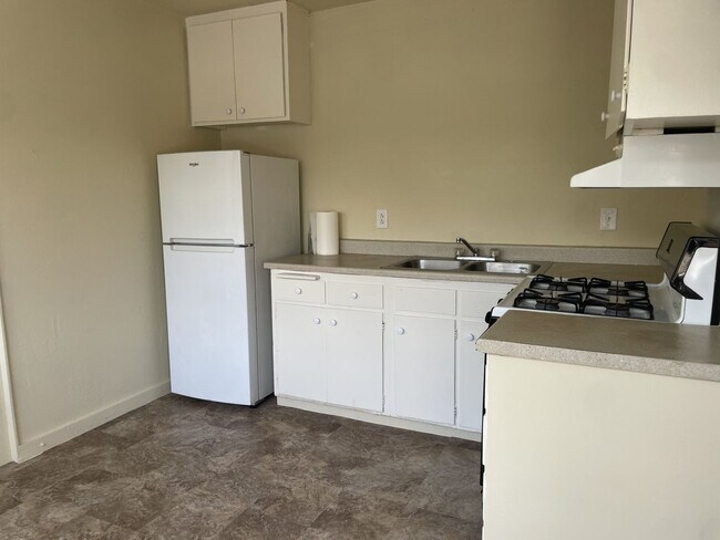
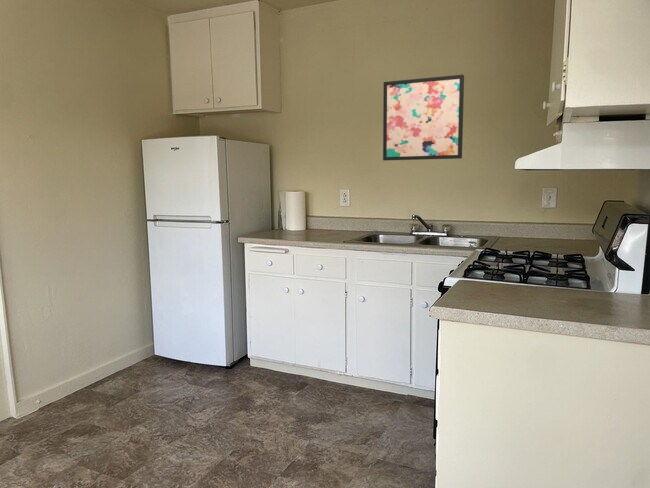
+ wall art [382,74,465,161]
